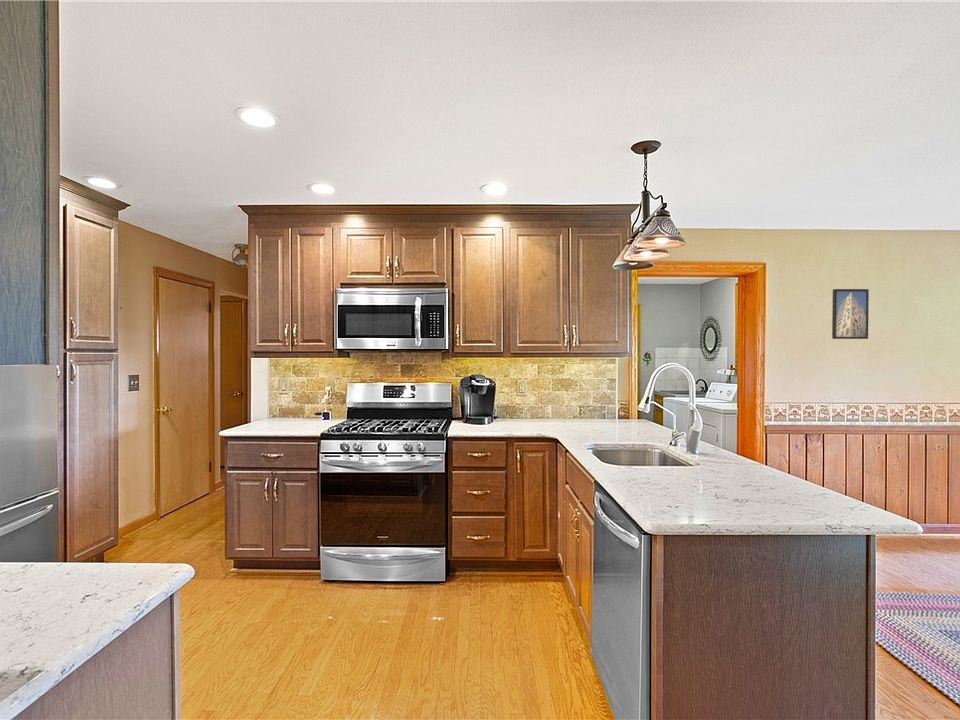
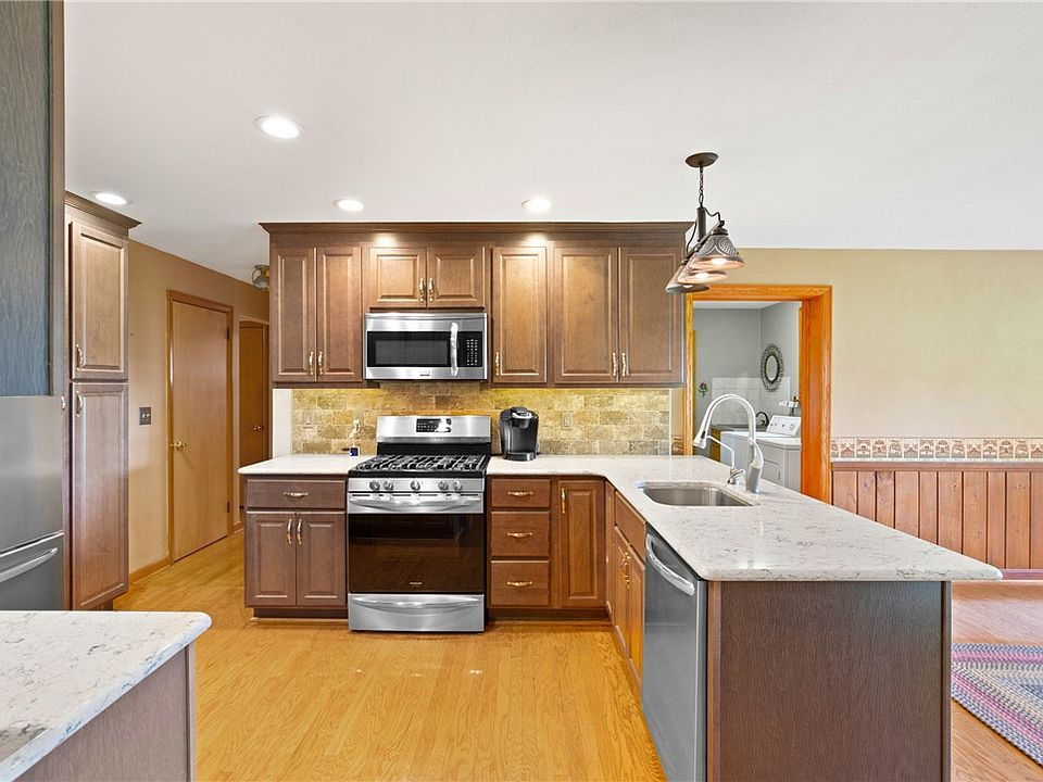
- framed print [831,288,870,340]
